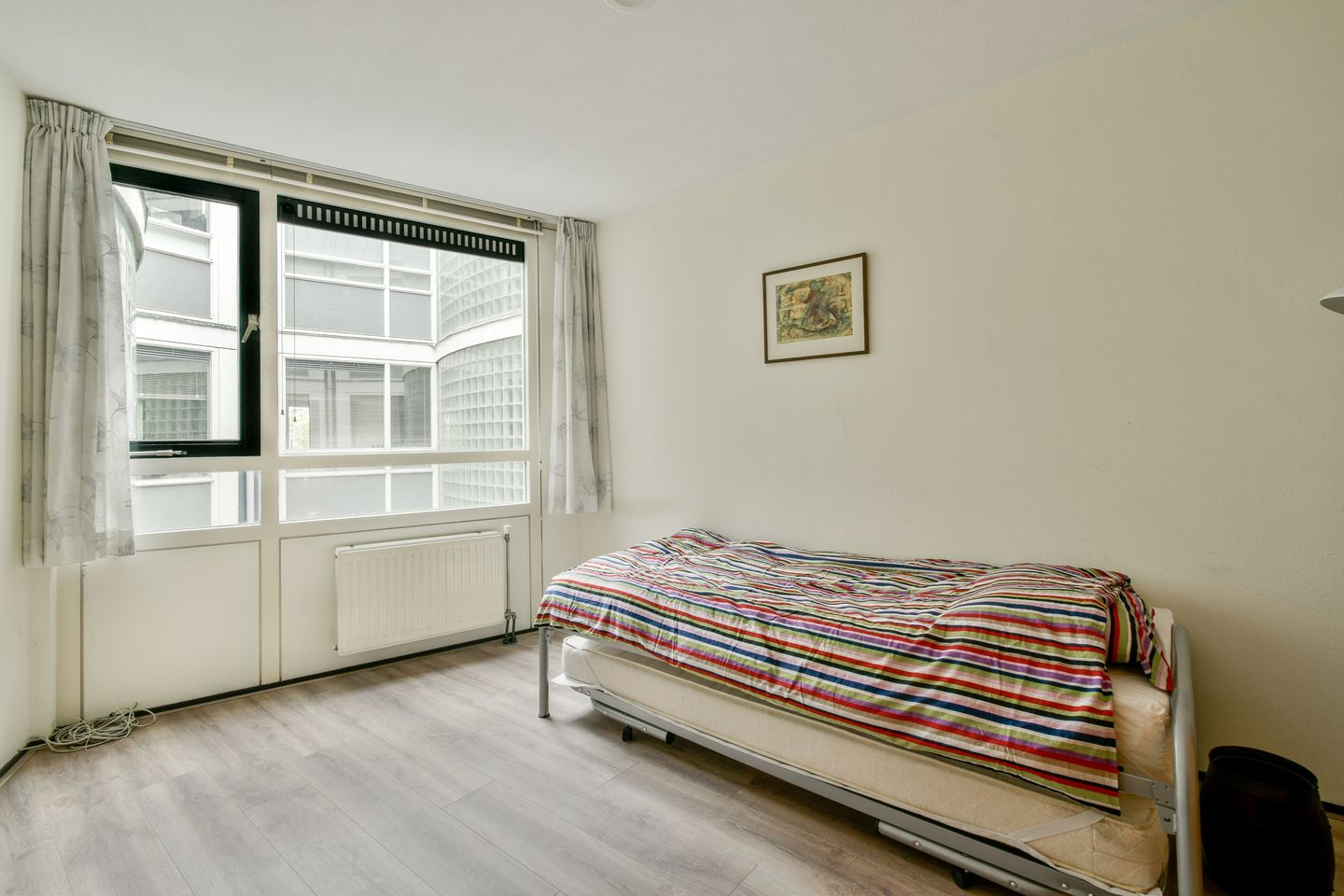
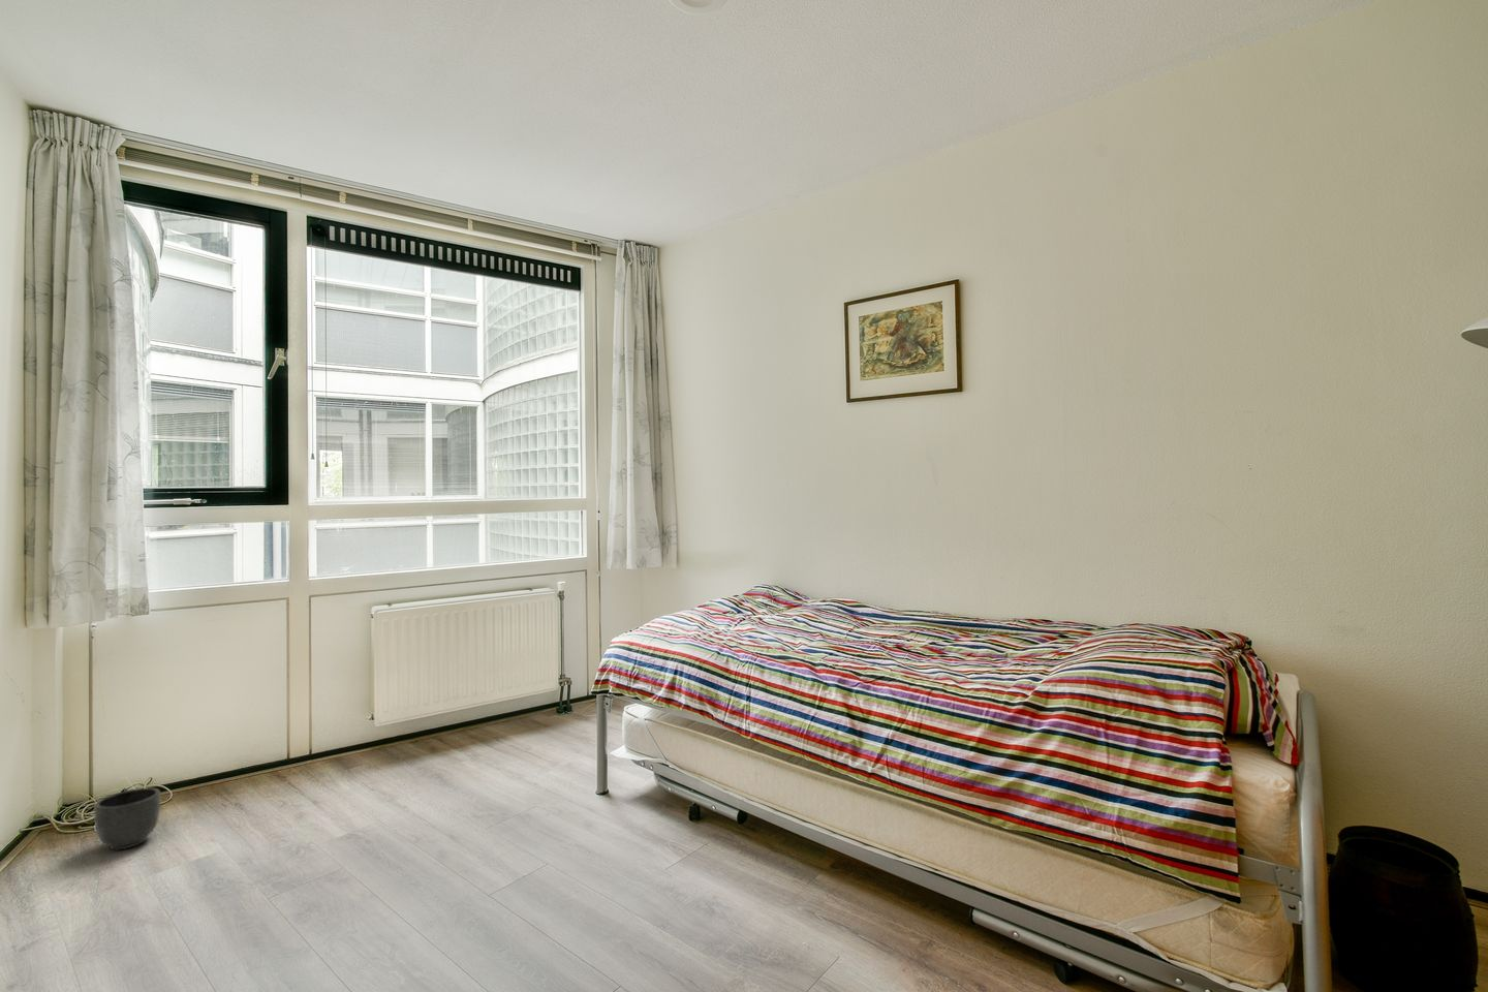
+ planter [93,787,162,851]
